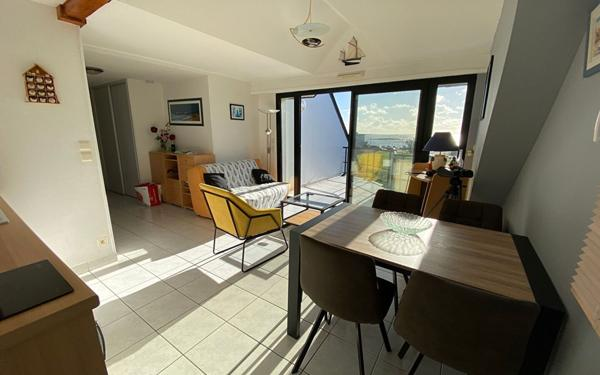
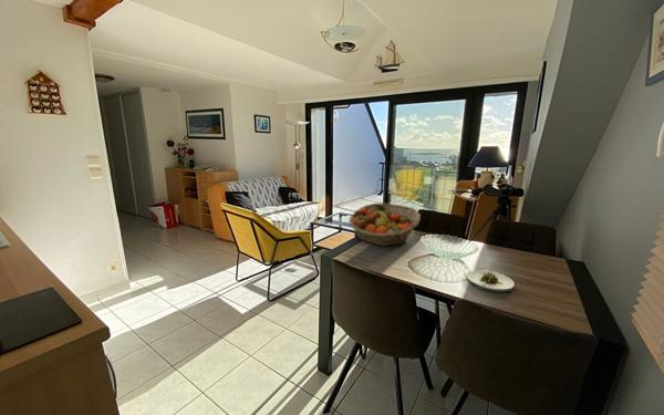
+ fruit basket [347,203,422,247]
+ salad plate [466,269,516,293]
